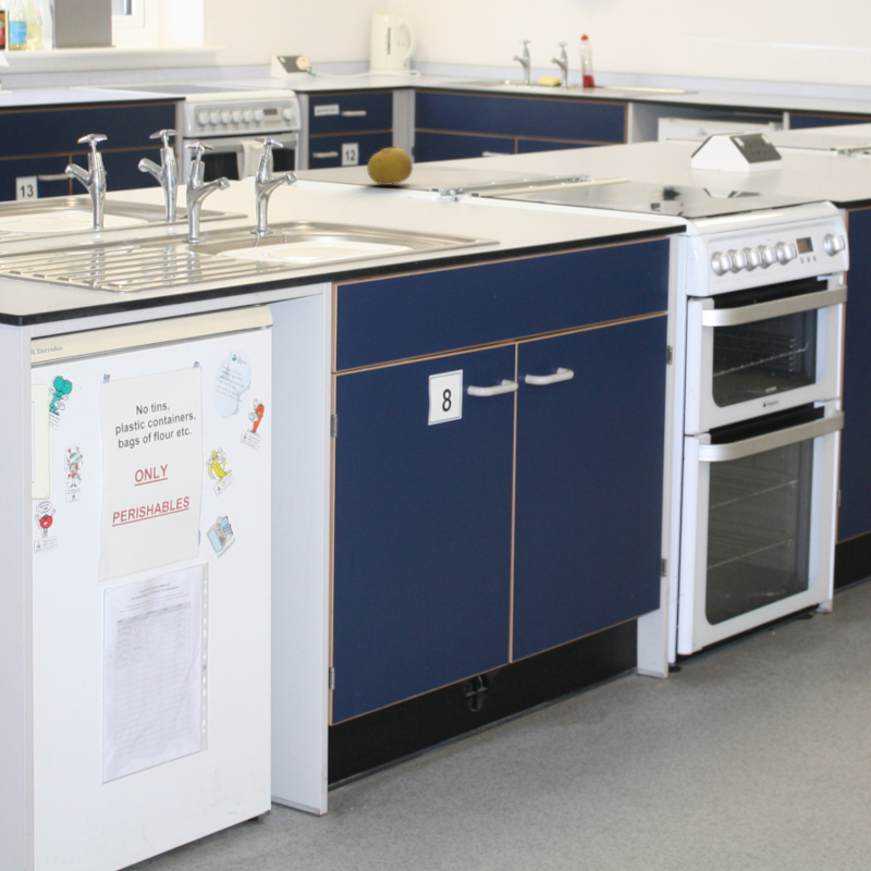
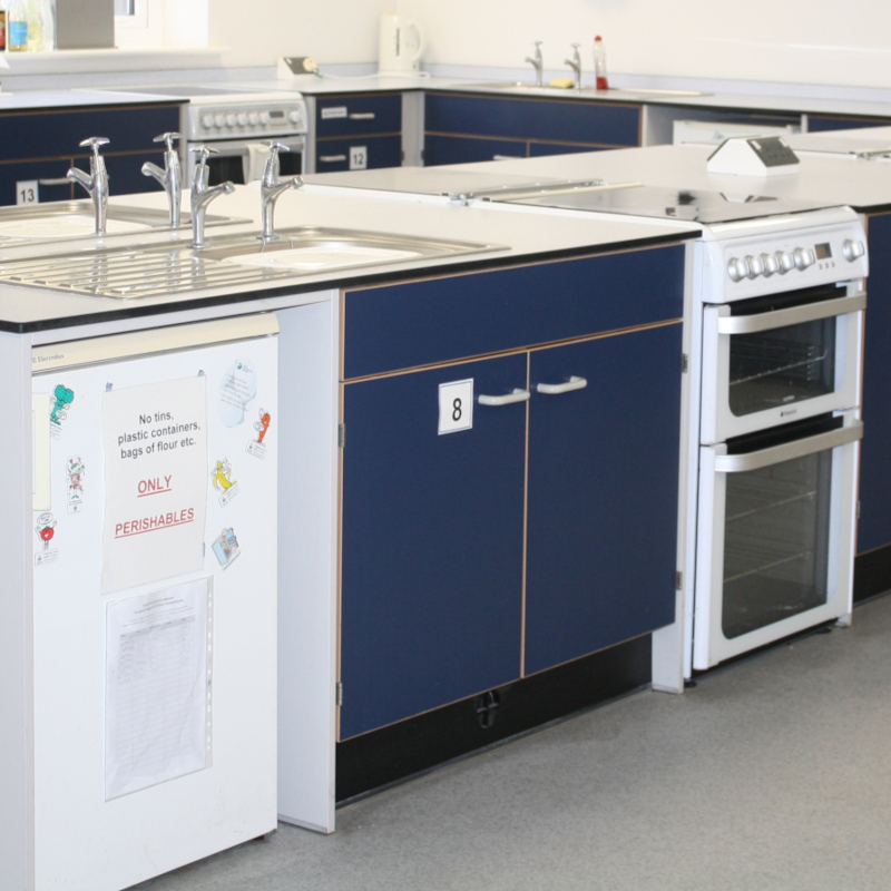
- fruit [366,147,414,186]
